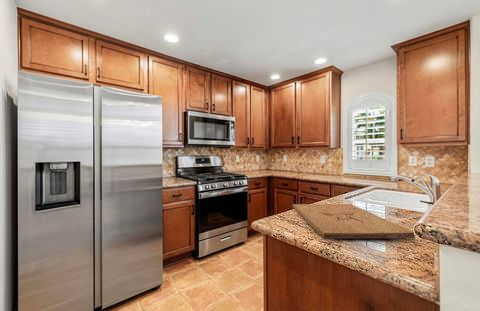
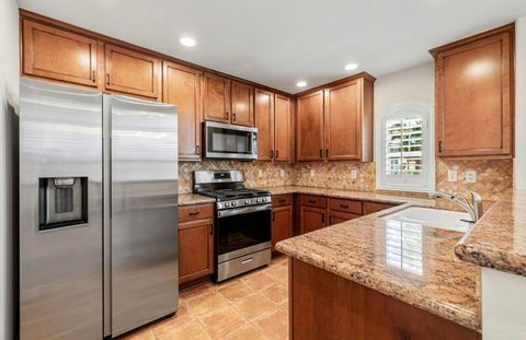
- cutting board [291,203,417,240]
